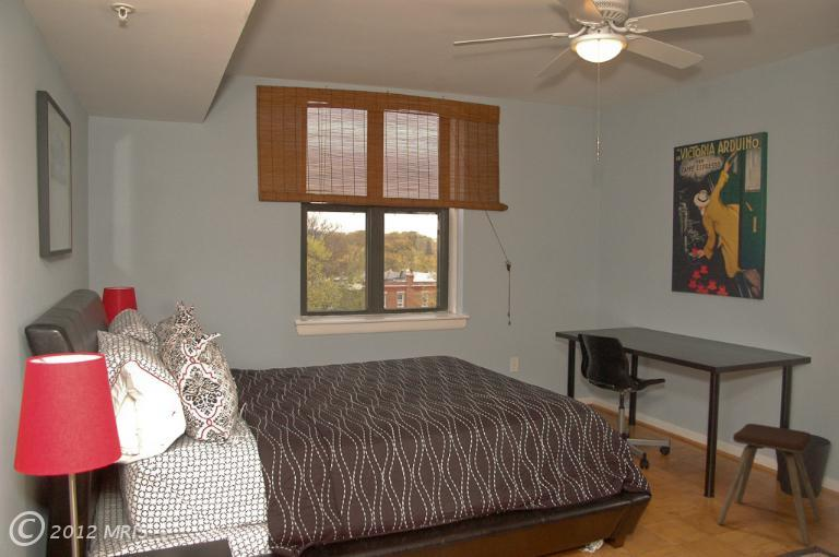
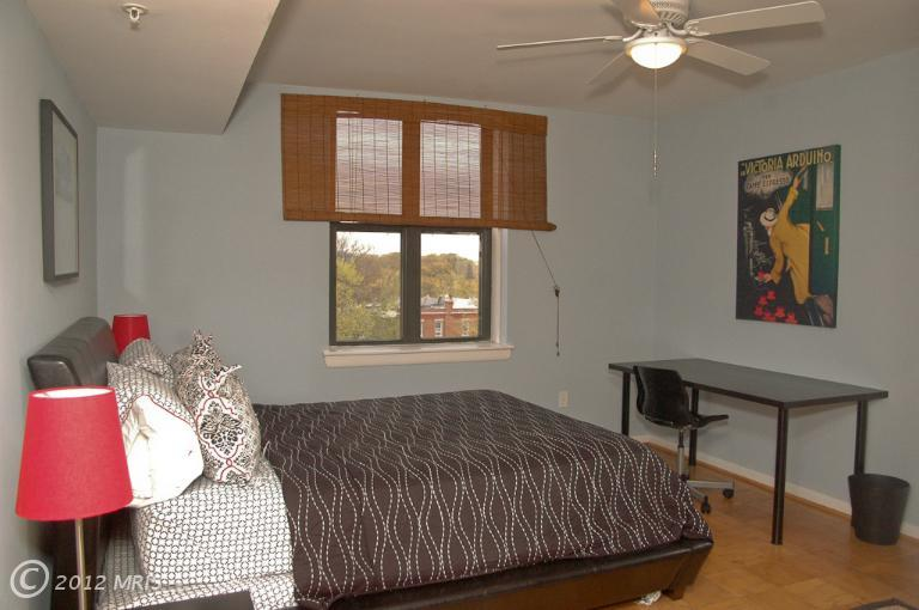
- music stool [717,423,823,547]
